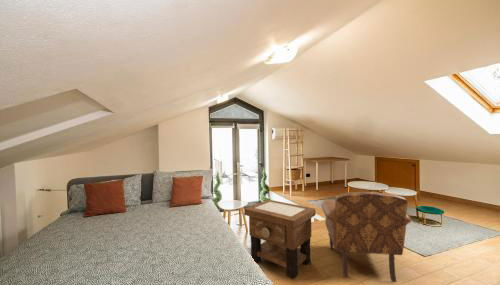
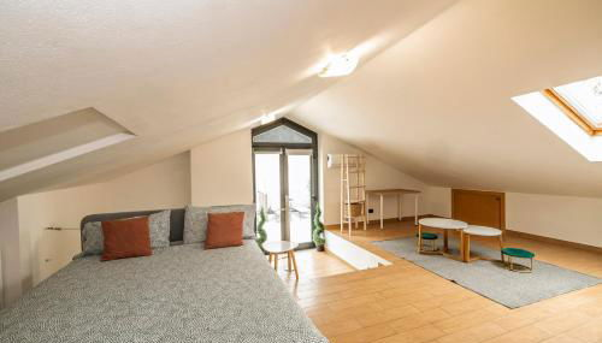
- armchair [320,191,412,283]
- side table [243,199,316,279]
